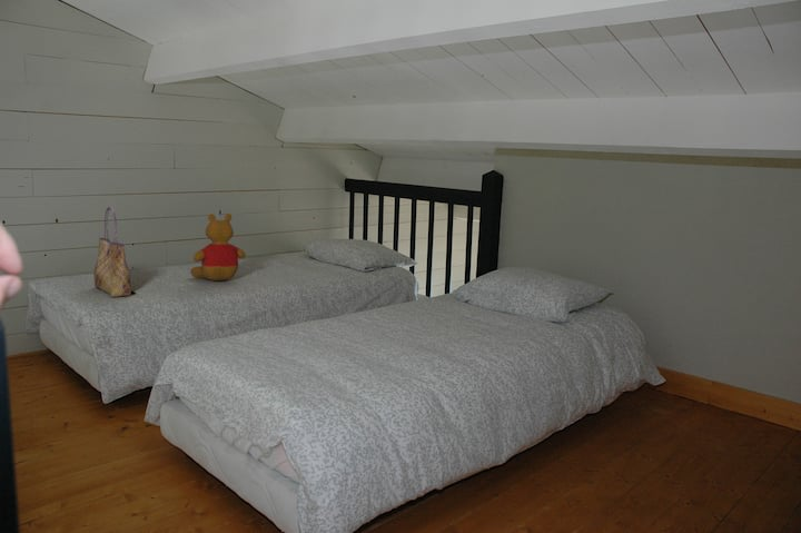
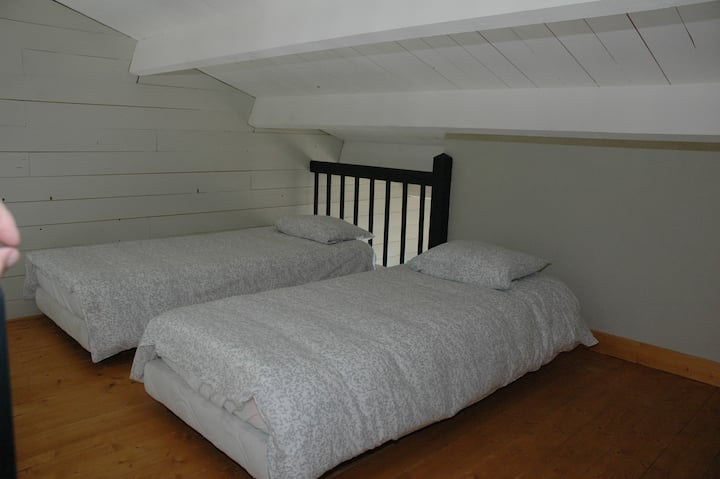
- tote bag [93,206,132,298]
- teddy bear [189,213,247,282]
